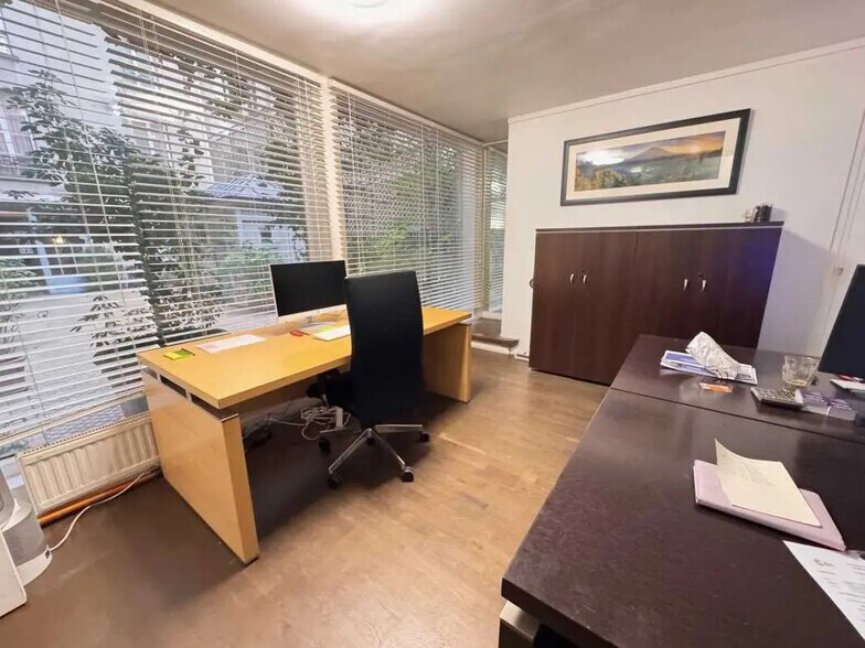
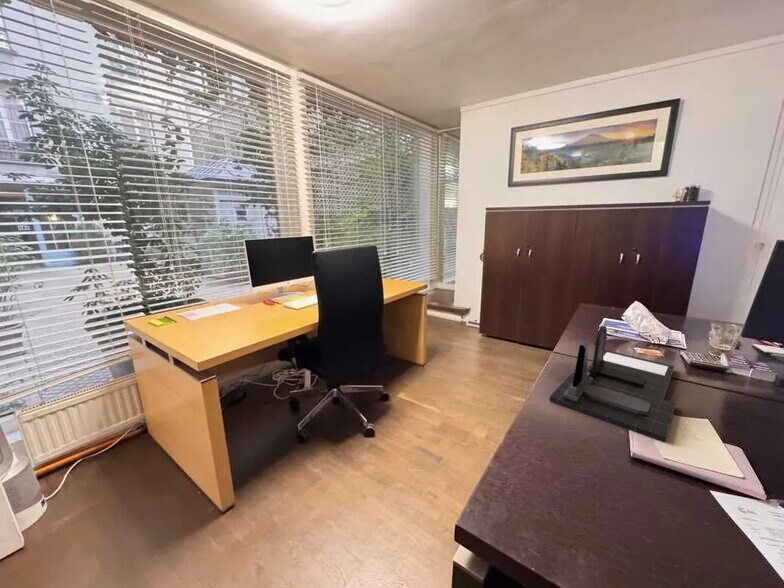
+ desk organizer [549,325,677,443]
